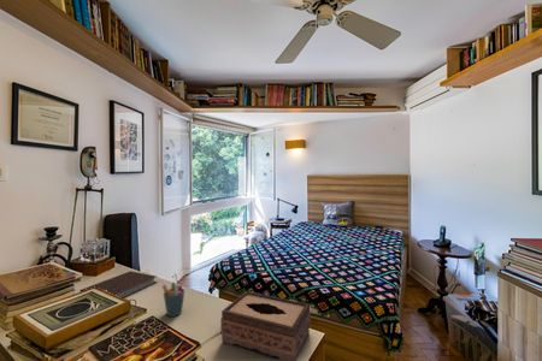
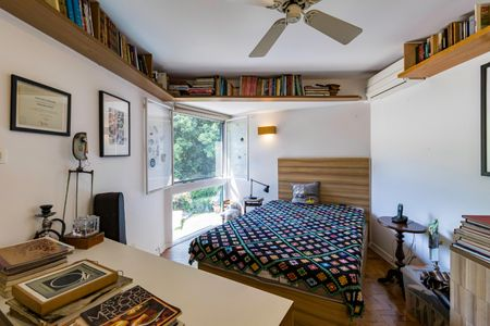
- notebook [78,270,159,300]
- pen holder [161,282,185,318]
- tissue box [219,290,311,361]
